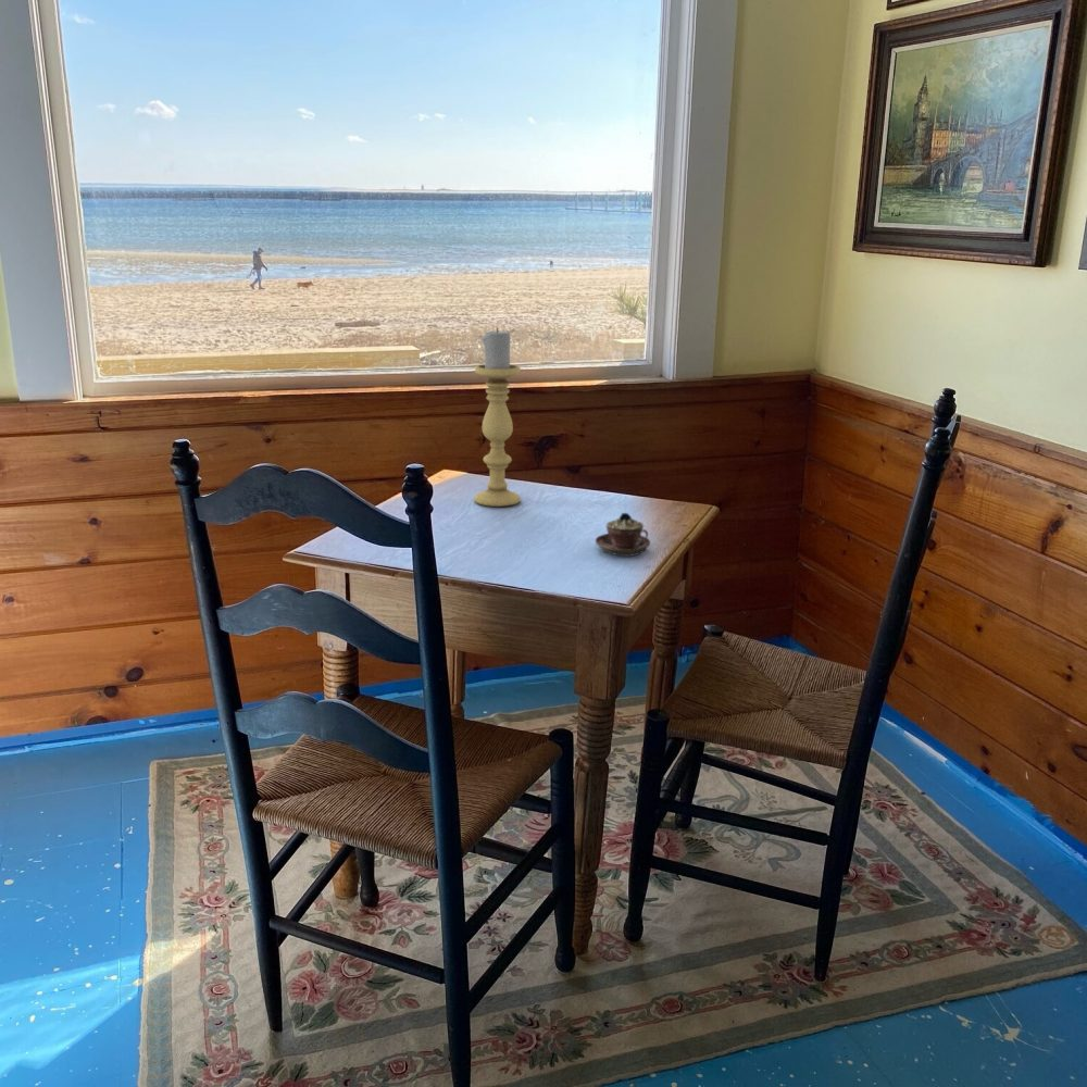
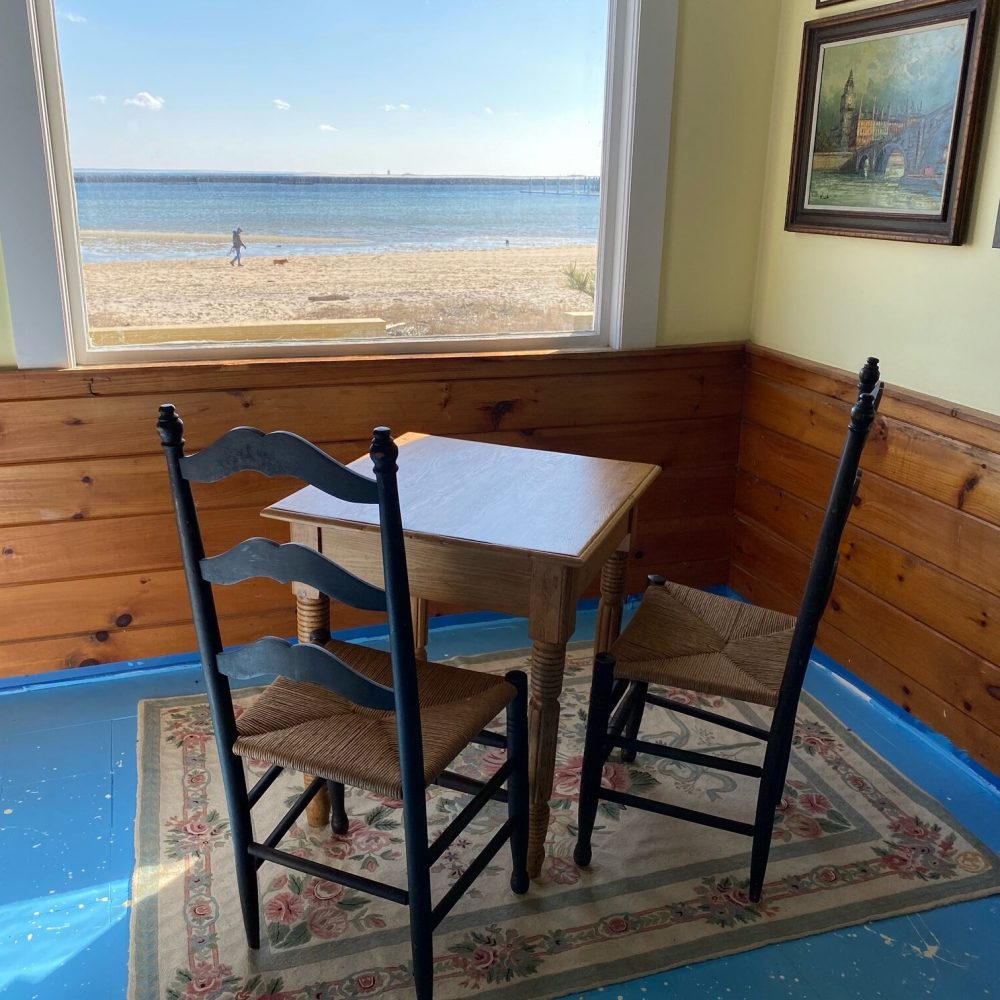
- candle holder [473,327,522,508]
- teacup [594,512,651,558]
